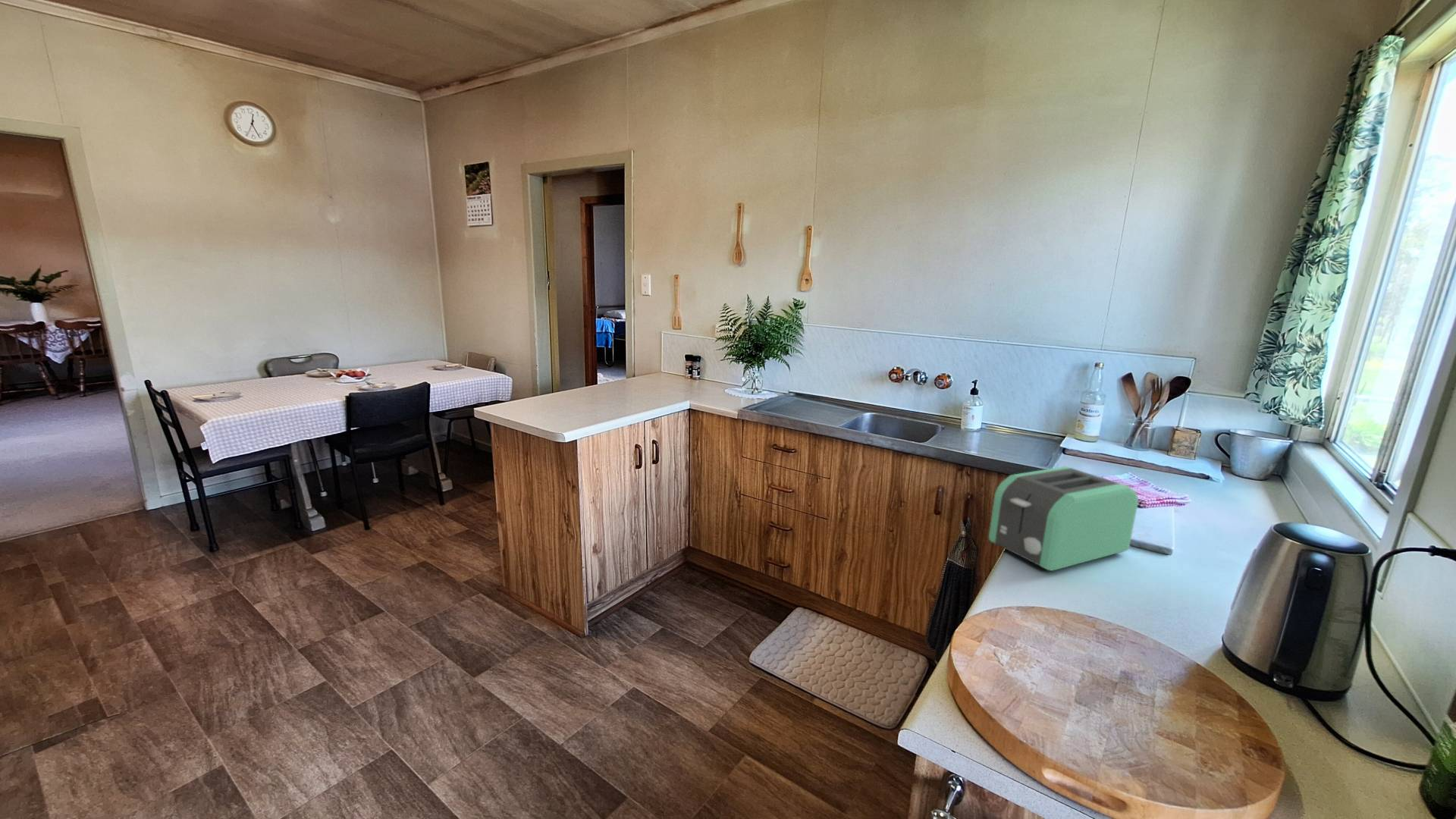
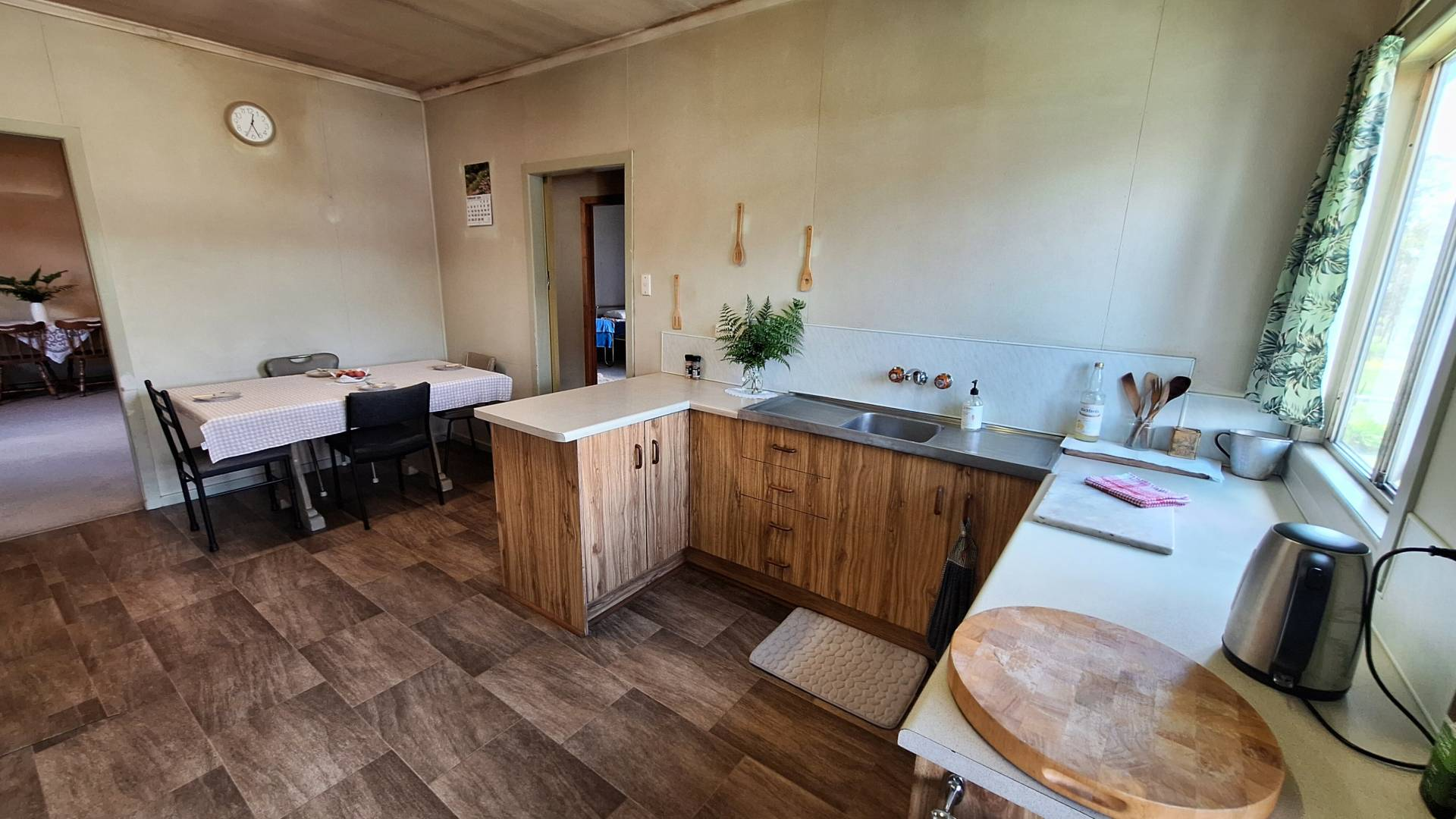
- toaster [988,466,1139,572]
